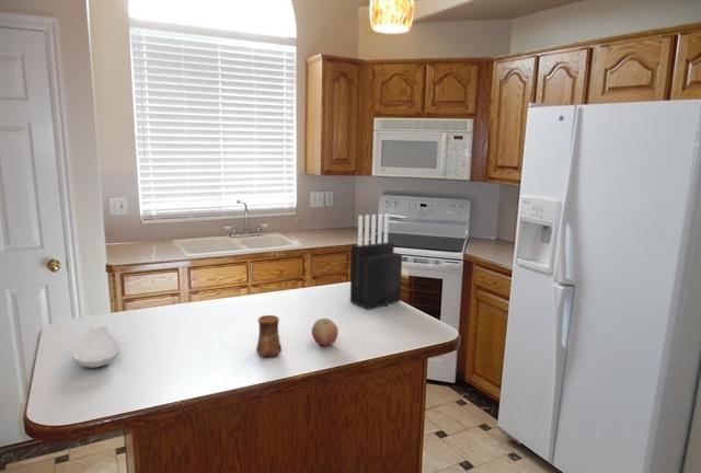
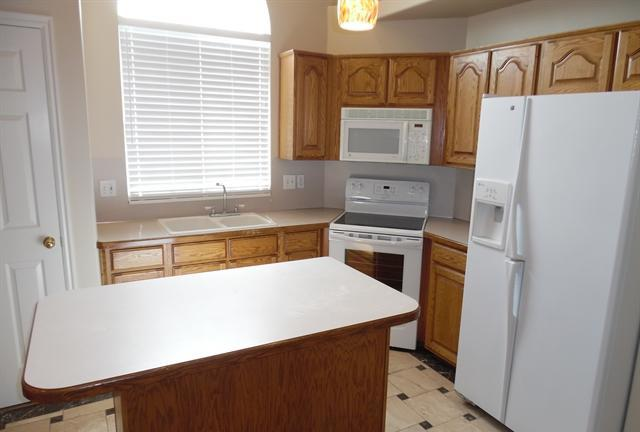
- knife block [349,212,403,310]
- spoon rest [71,323,122,369]
- cup [255,314,283,358]
- fruit [311,318,340,347]
